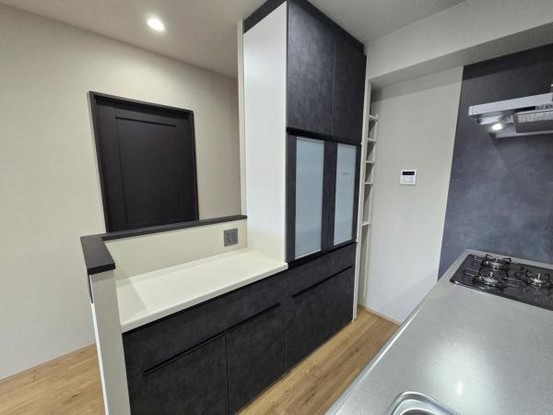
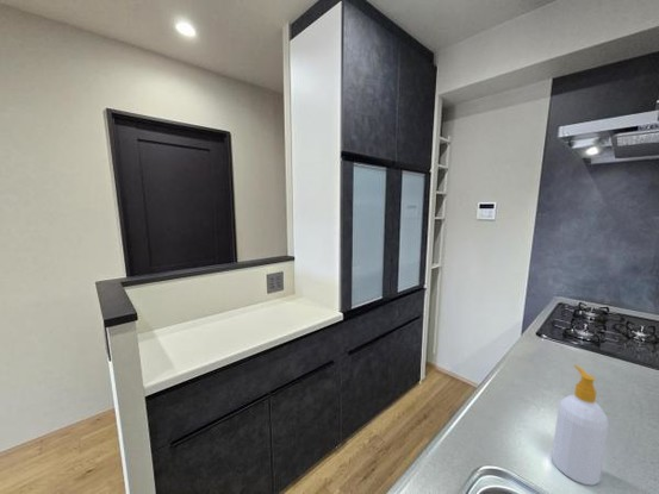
+ soap bottle [551,364,609,487]
